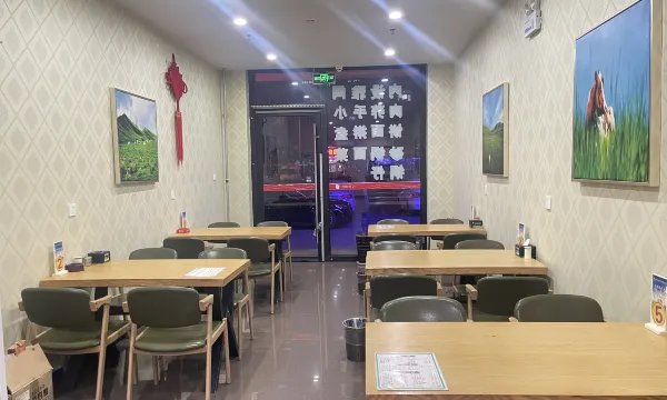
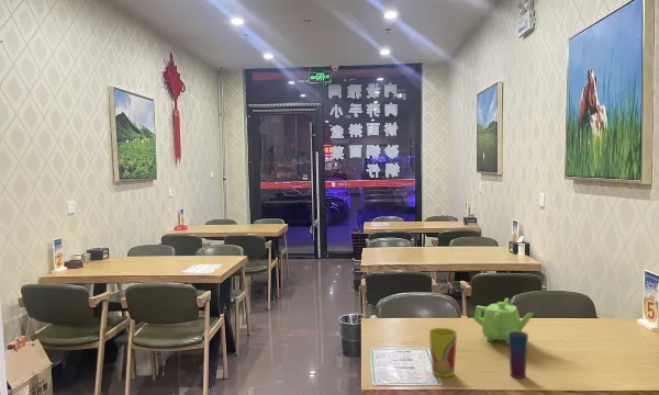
+ teapot [472,296,534,346]
+ cup [428,327,458,379]
+ cup [507,330,529,379]
